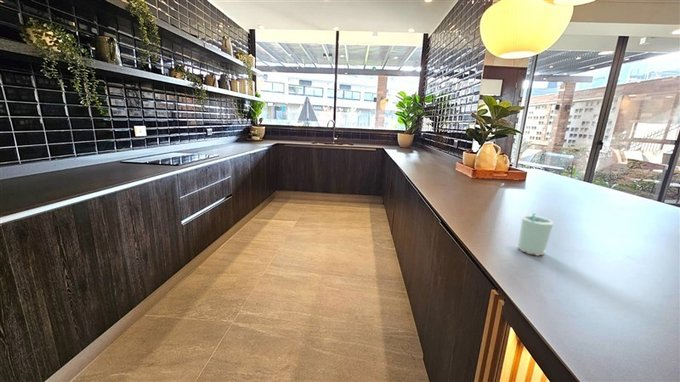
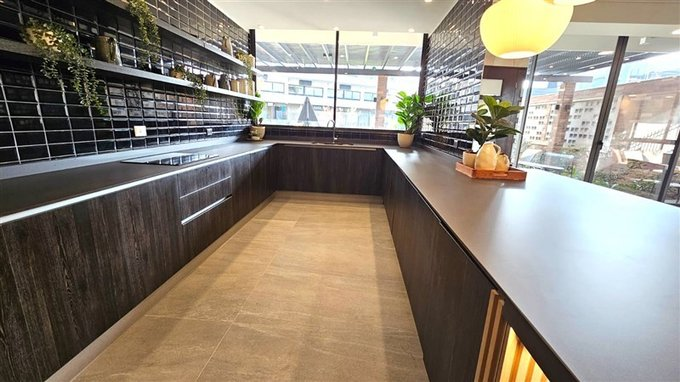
- cup [517,212,554,257]
